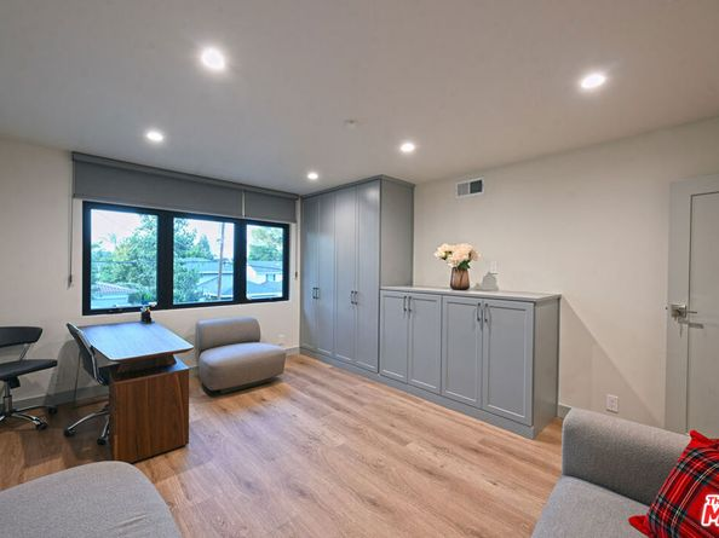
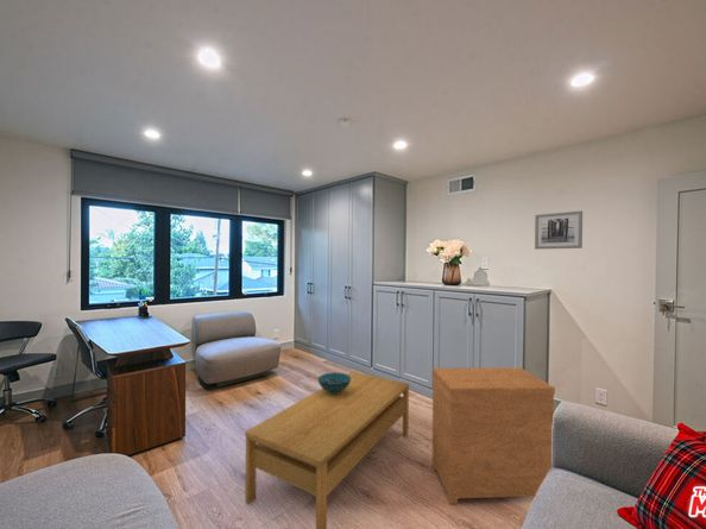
+ decorative bowl [317,371,351,393]
+ wall art [534,210,584,250]
+ nightstand [430,366,556,505]
+ coffee table [244,371,410,529]
